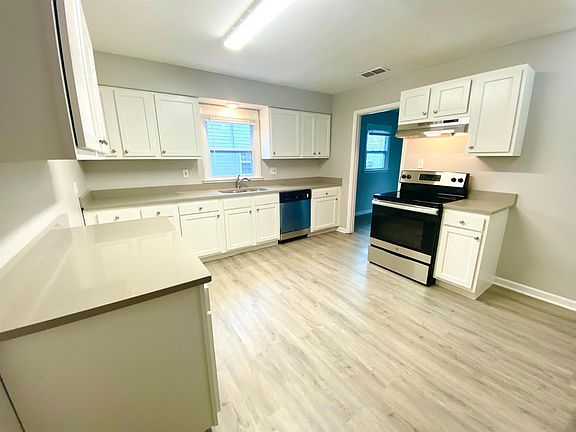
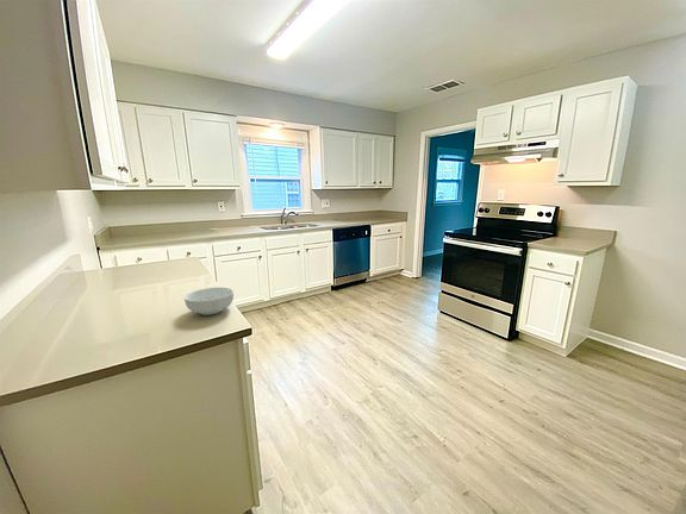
+ cereal bowl [183,287,235,316]
